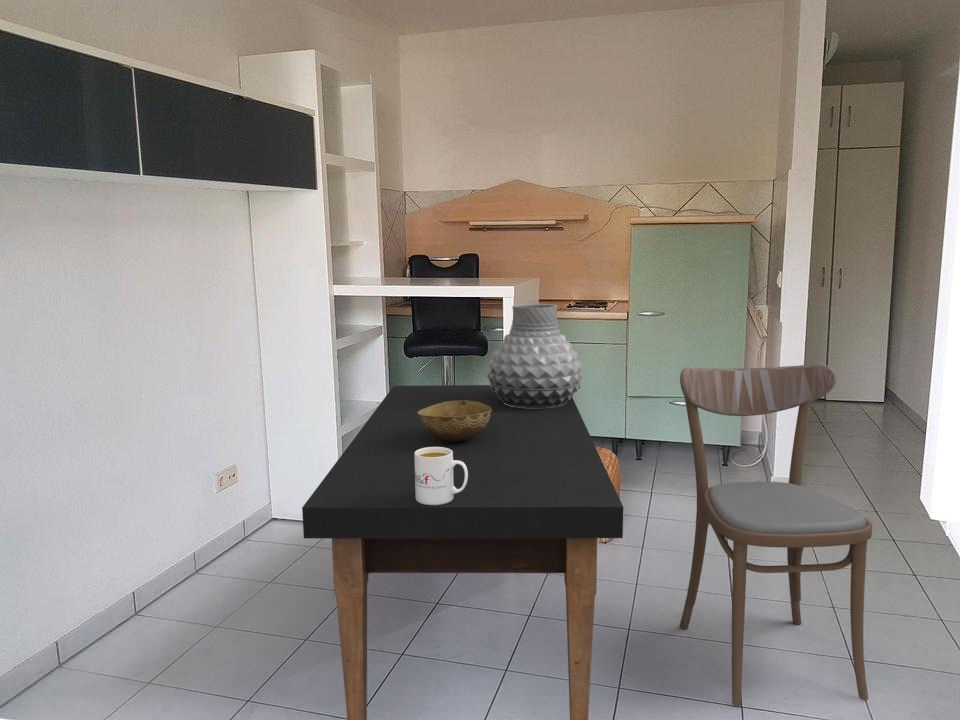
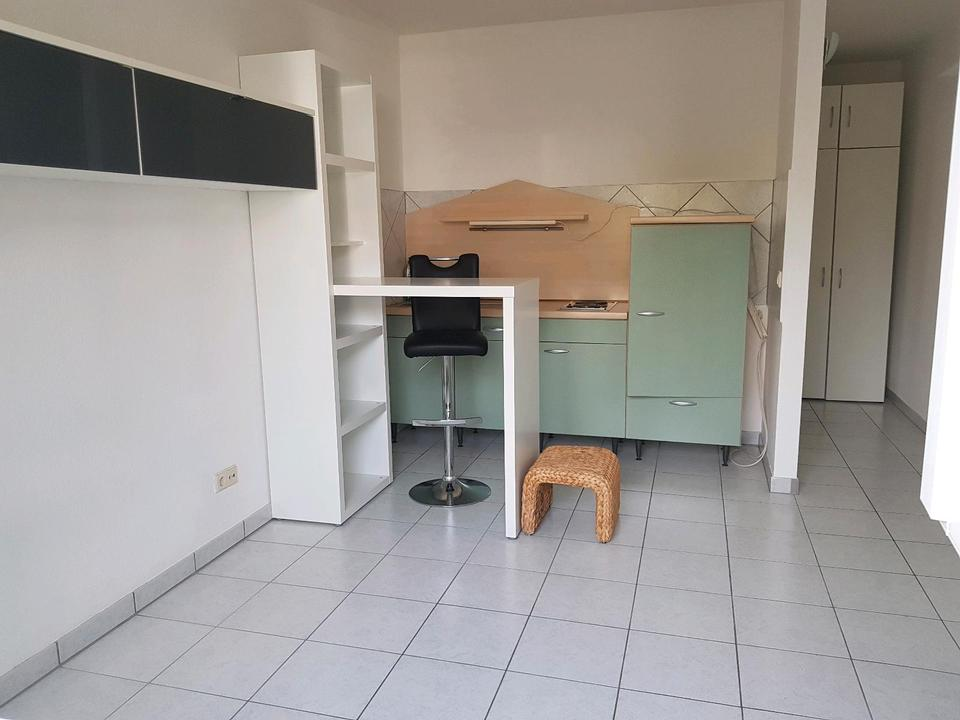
- mug [414,447,468,505]
- vase [486,303,584,409]
- dining table [301,384,624,720]
- dining chair [678,363,873,708]
- bowl [417,400,492,442]
